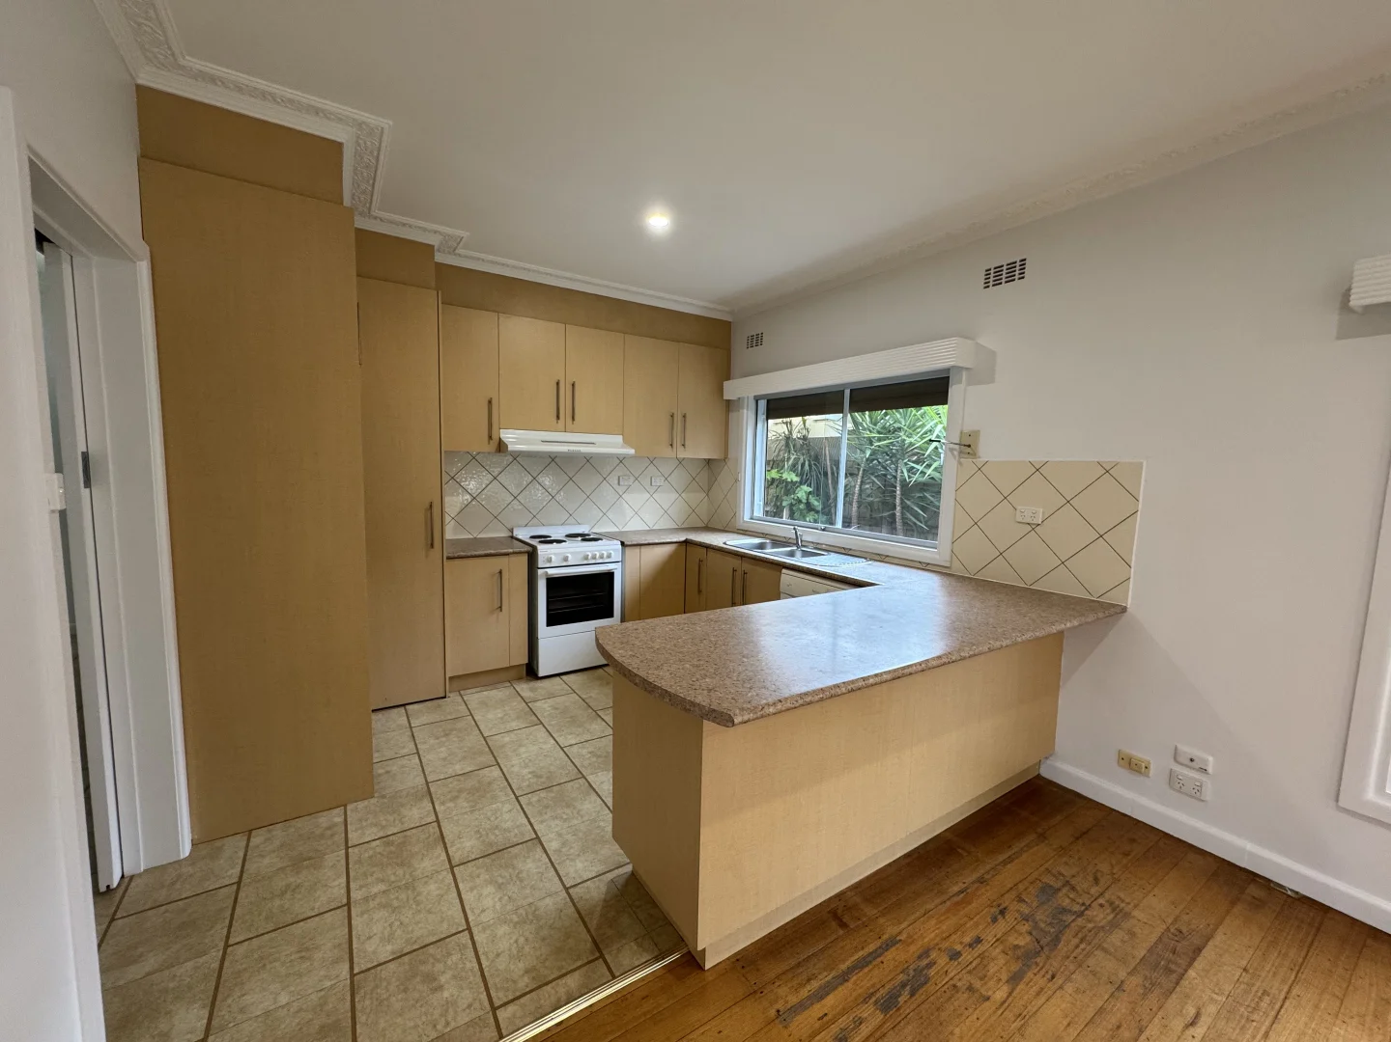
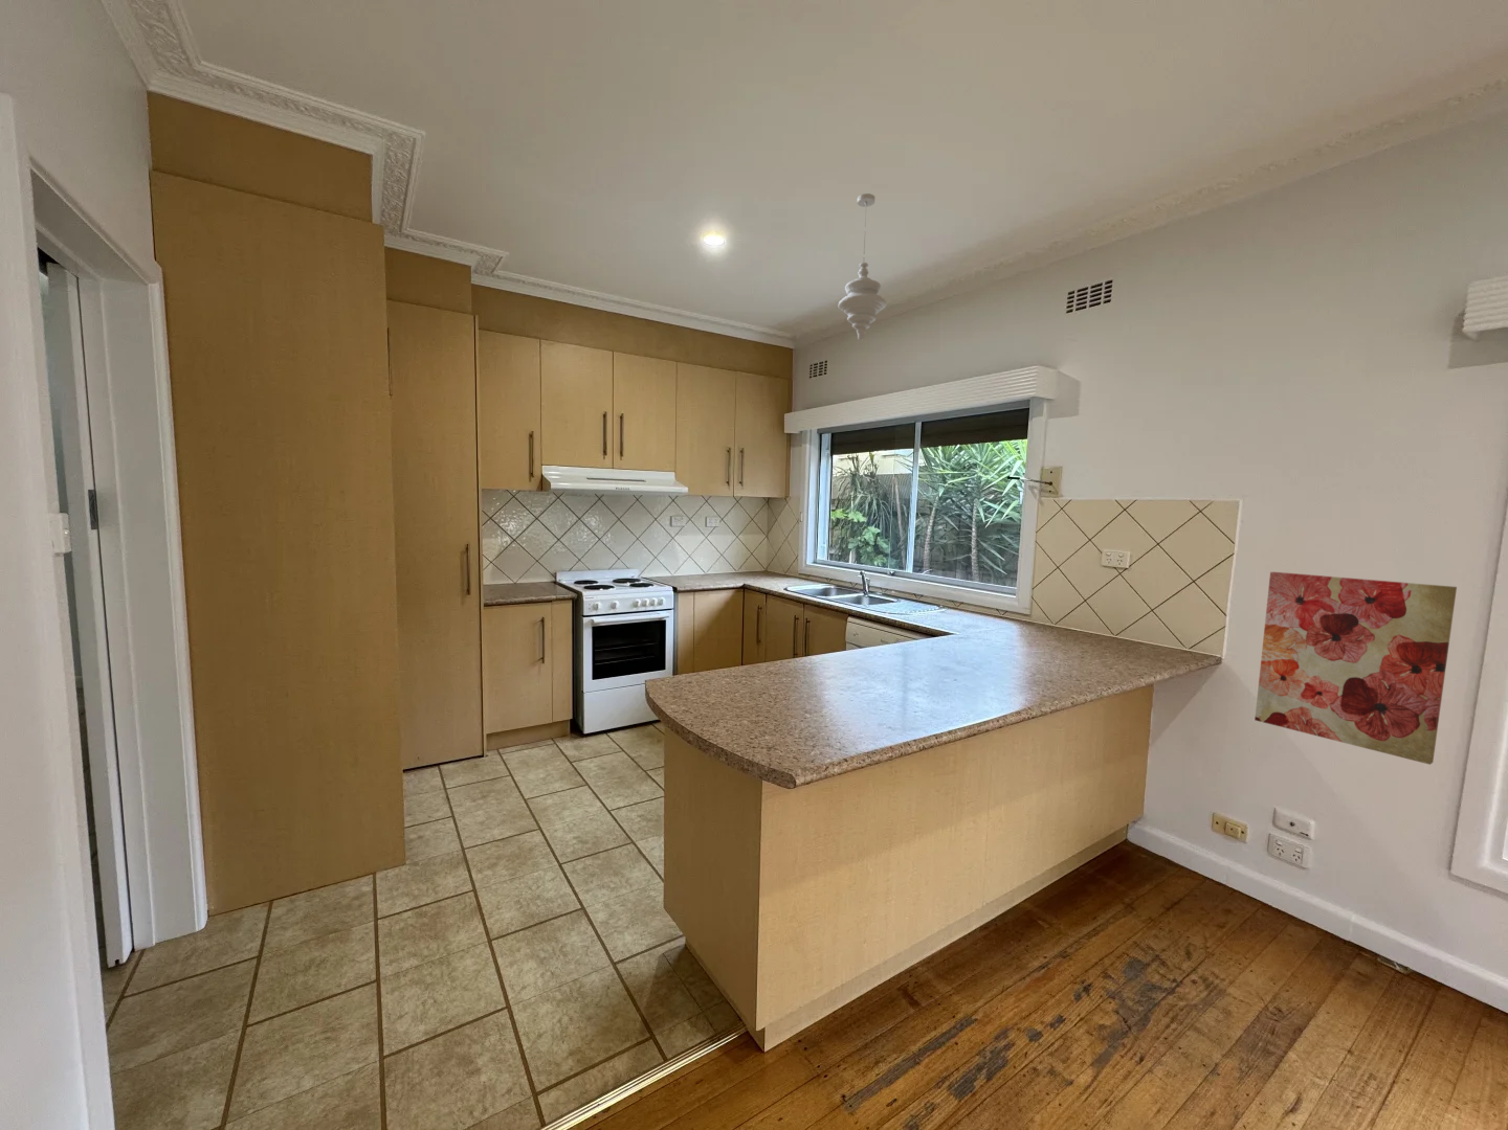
+ pendant light [837,192,888,342]
+ wall art [1254,571,1458,766]
